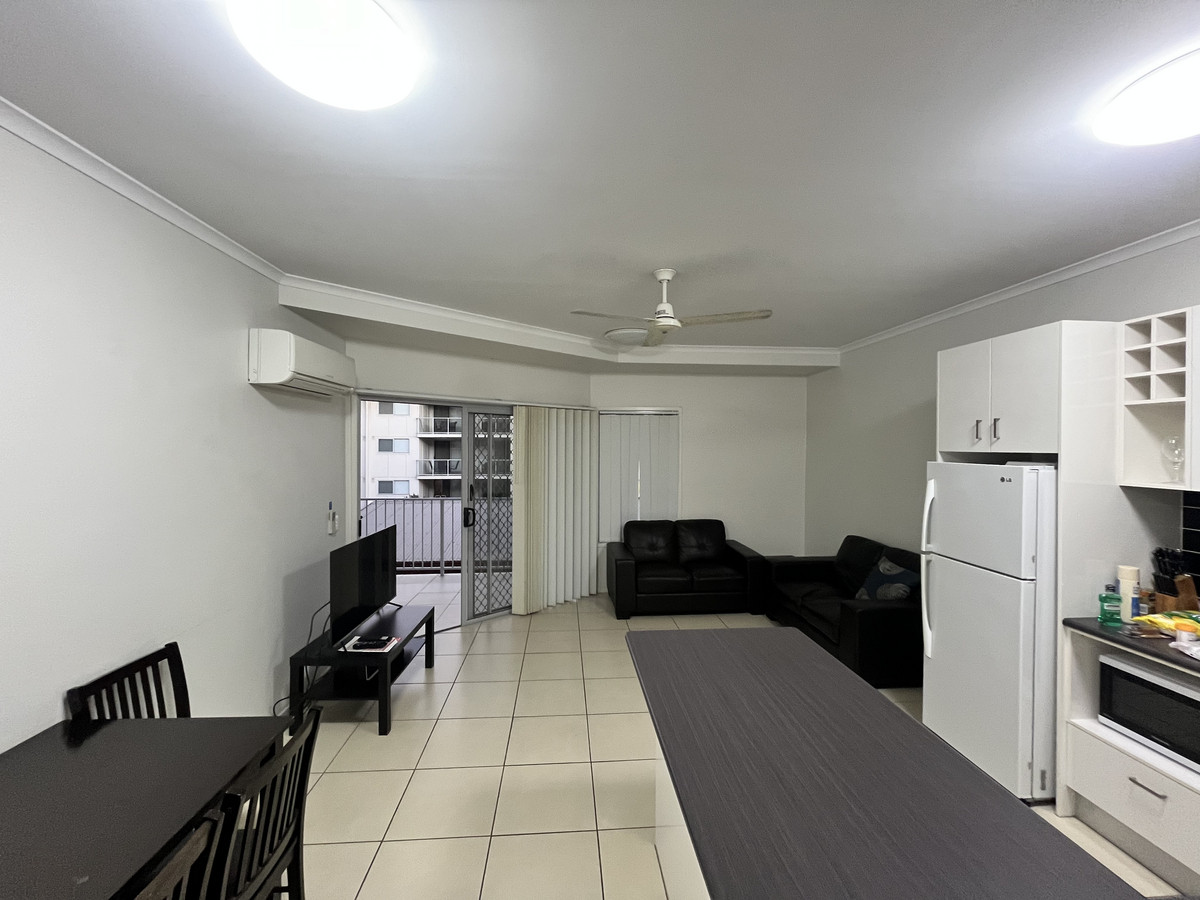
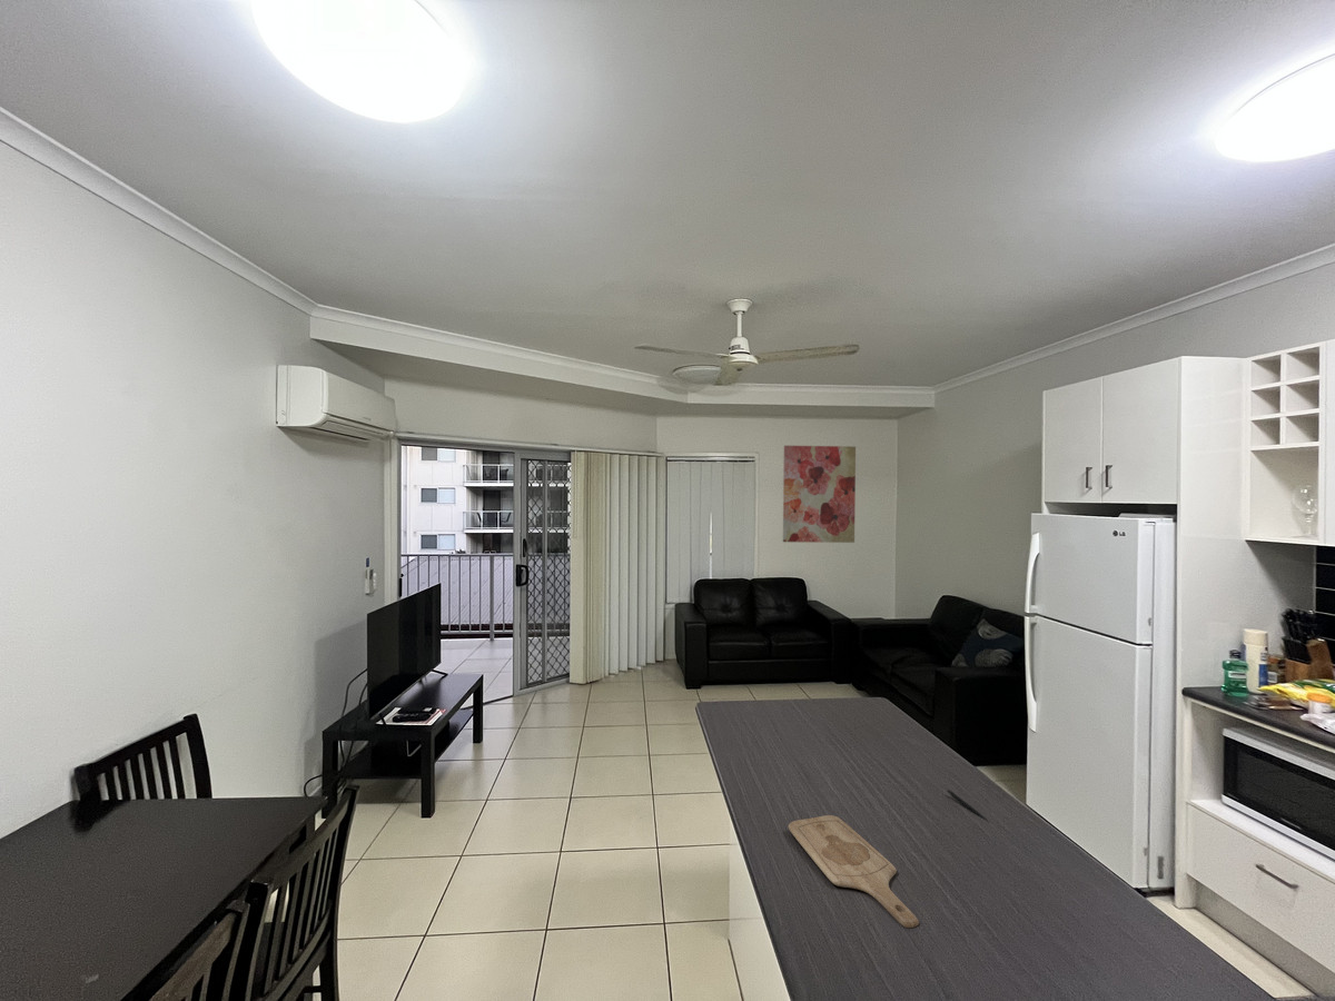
+ wall art [782,445,857,544]
+ cutting board [788,814,920,929]
+ pen [947,789,990,823]
